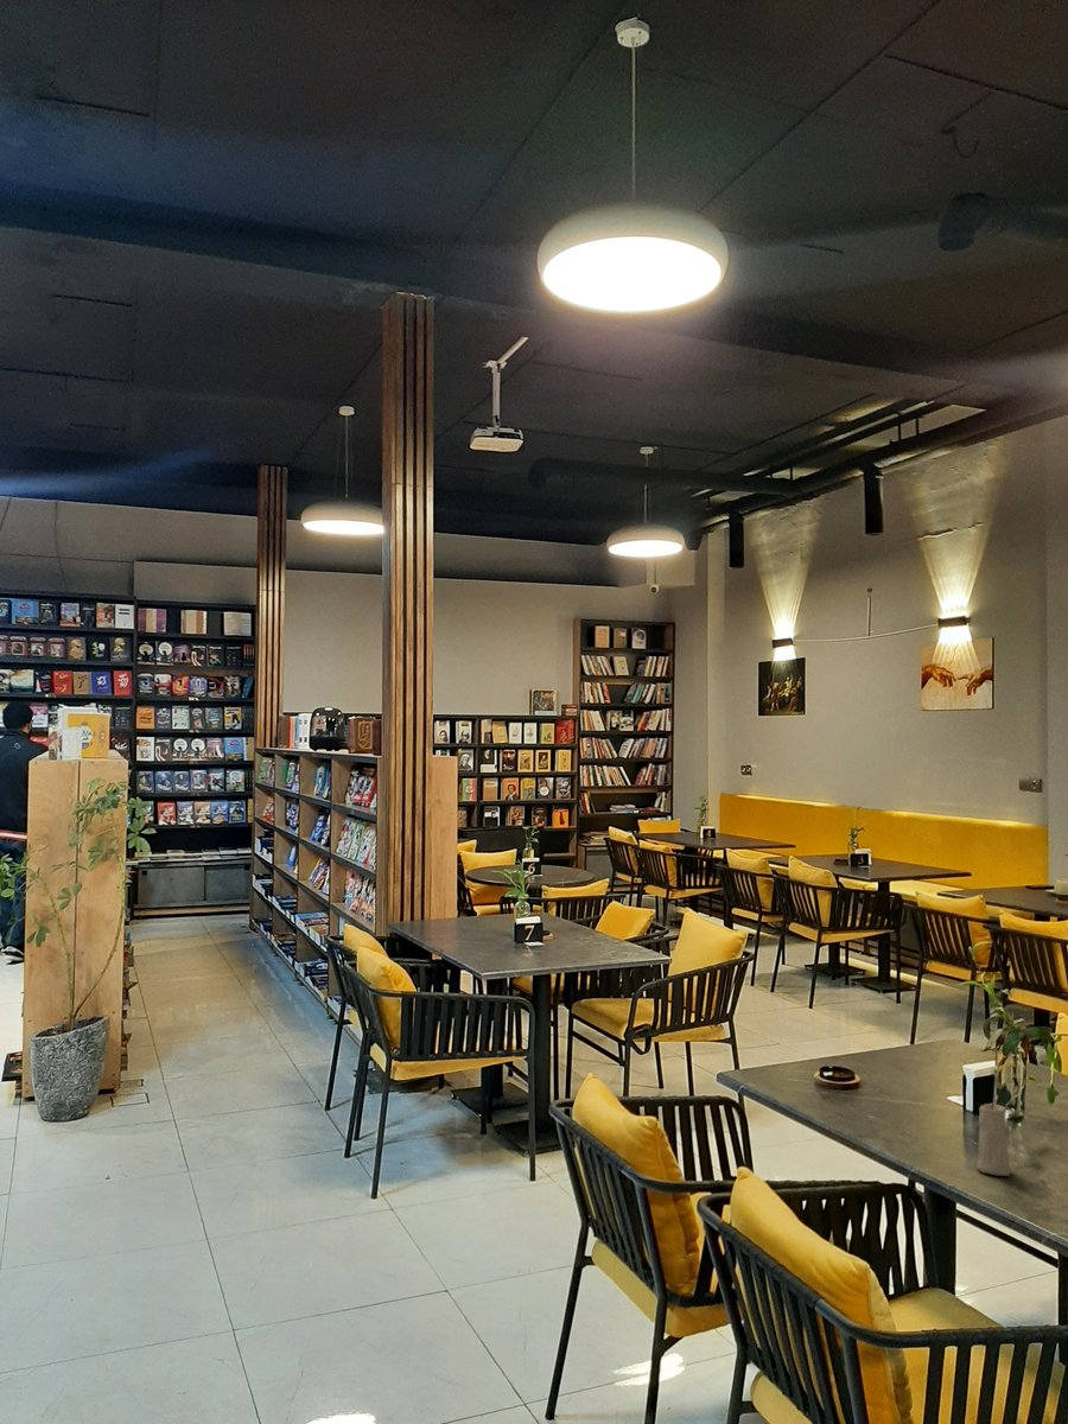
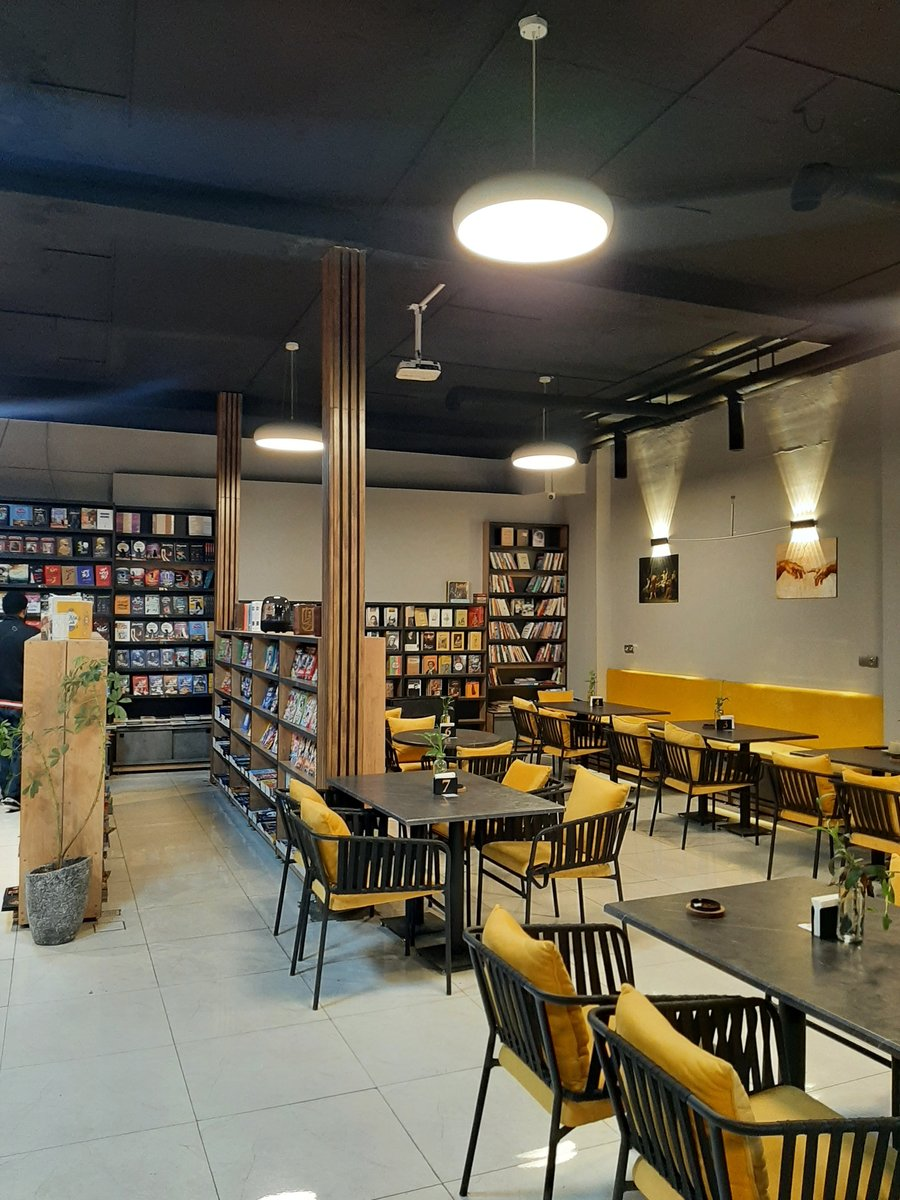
- candle [975,1099,1011,1177]
